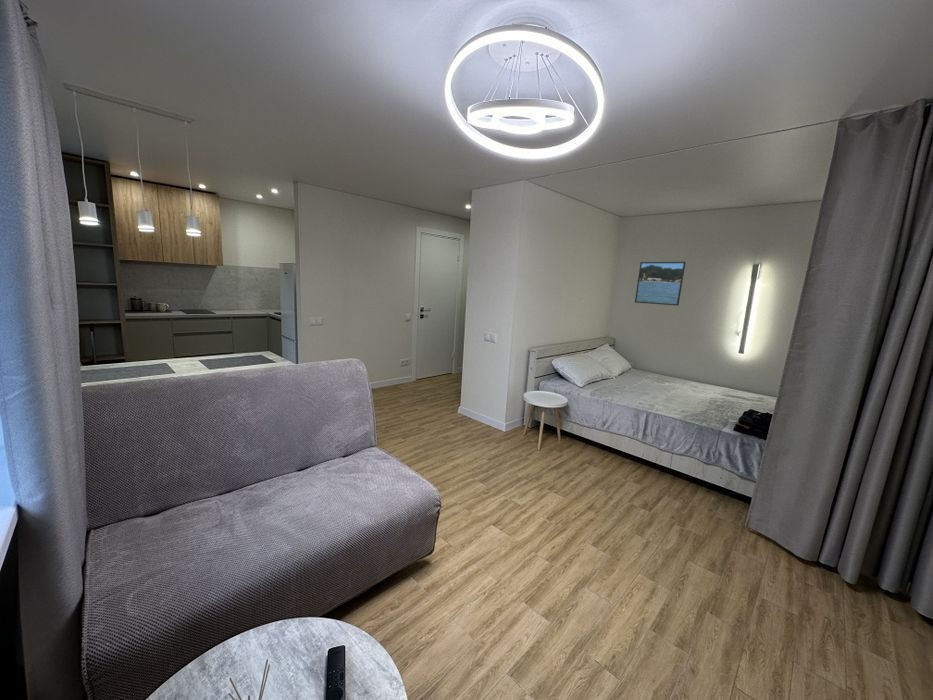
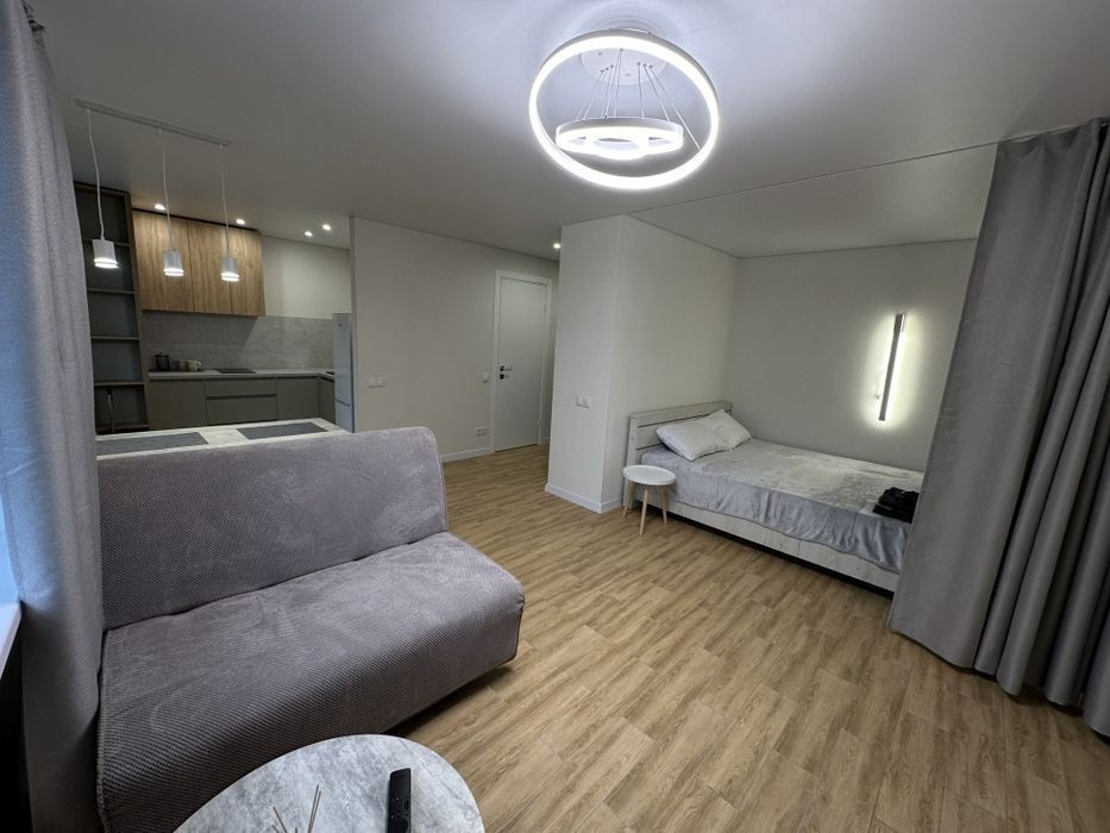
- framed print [634,261,687,307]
